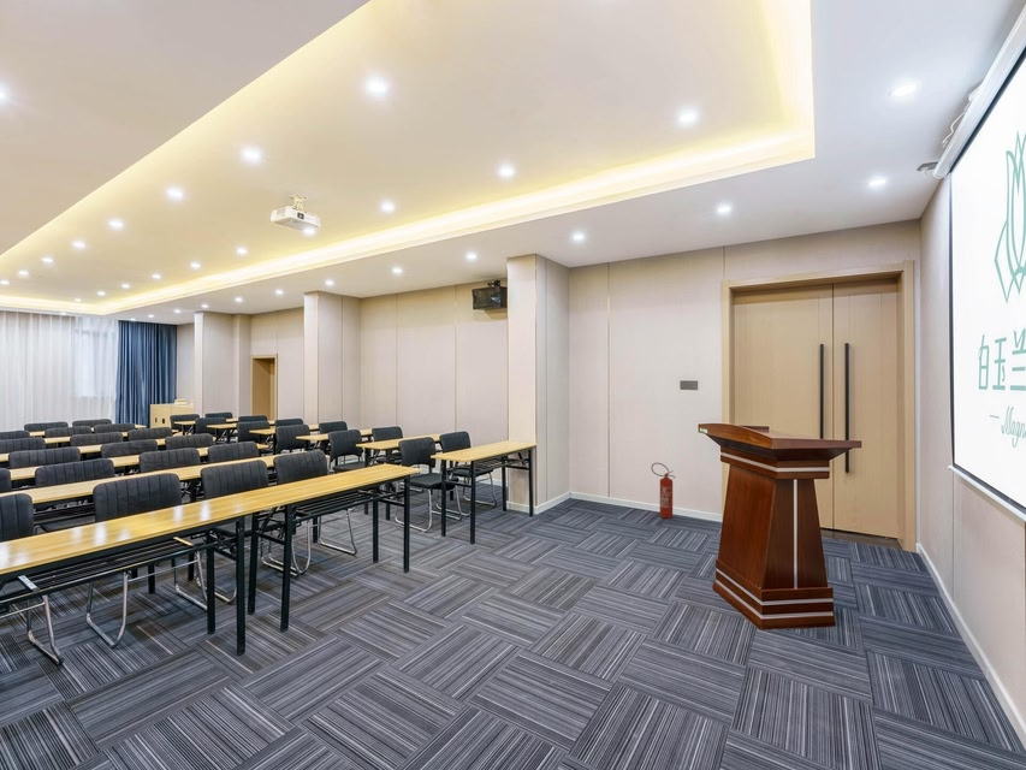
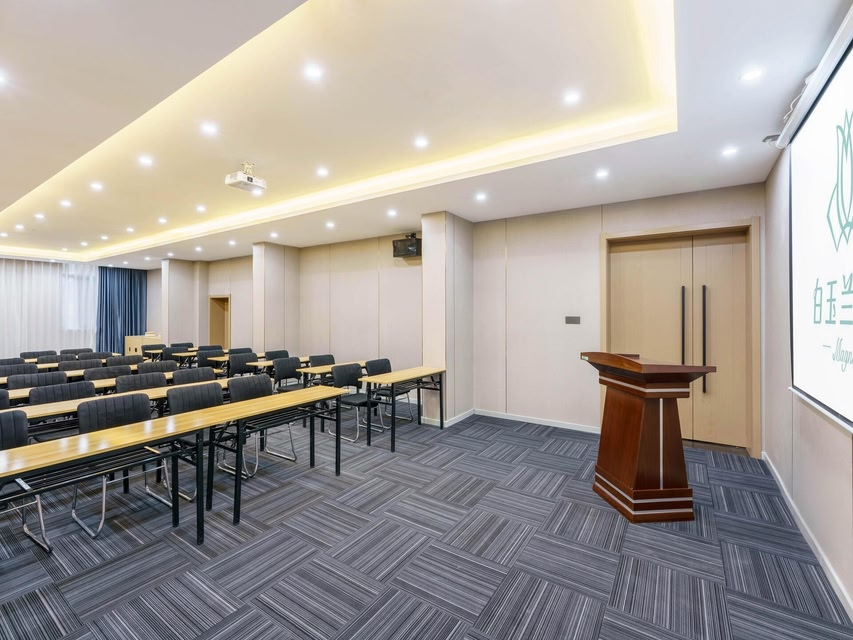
- fire extinguisher [651,462,676,520]
